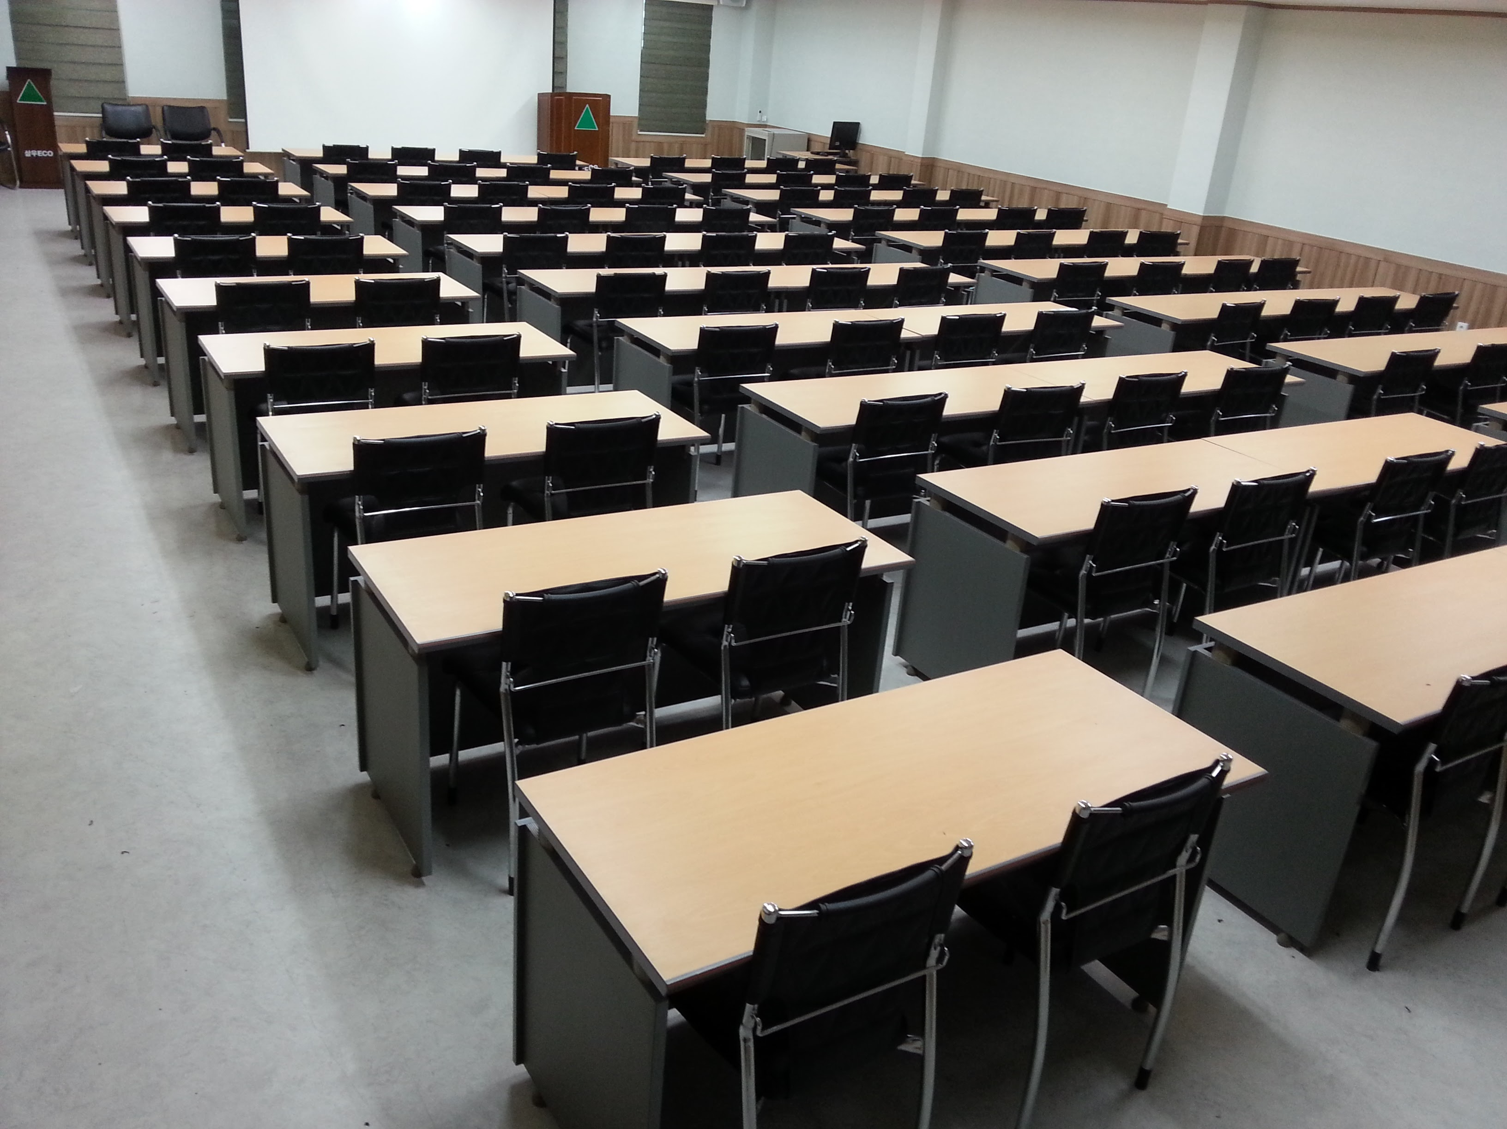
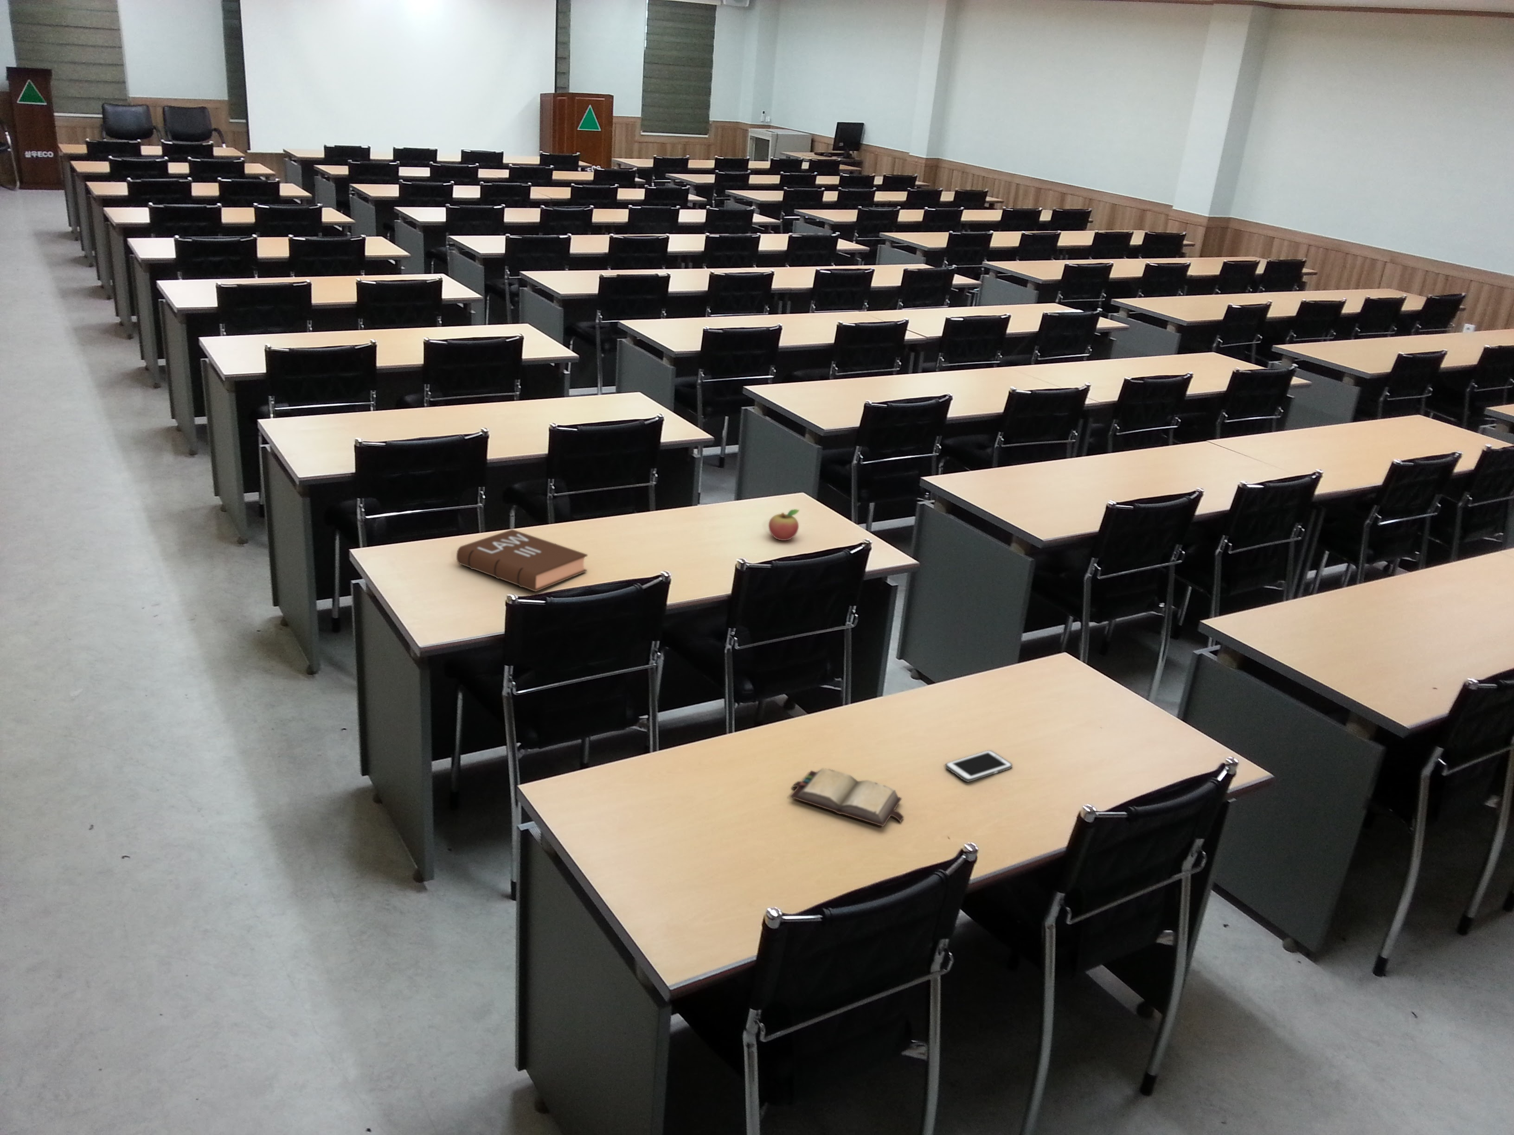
+ cell phone [945,750,1013,782]
+ book [455,528,588,593]
+ fruit [768,509,800,541]
+ hardback book [789,768,905,827]
